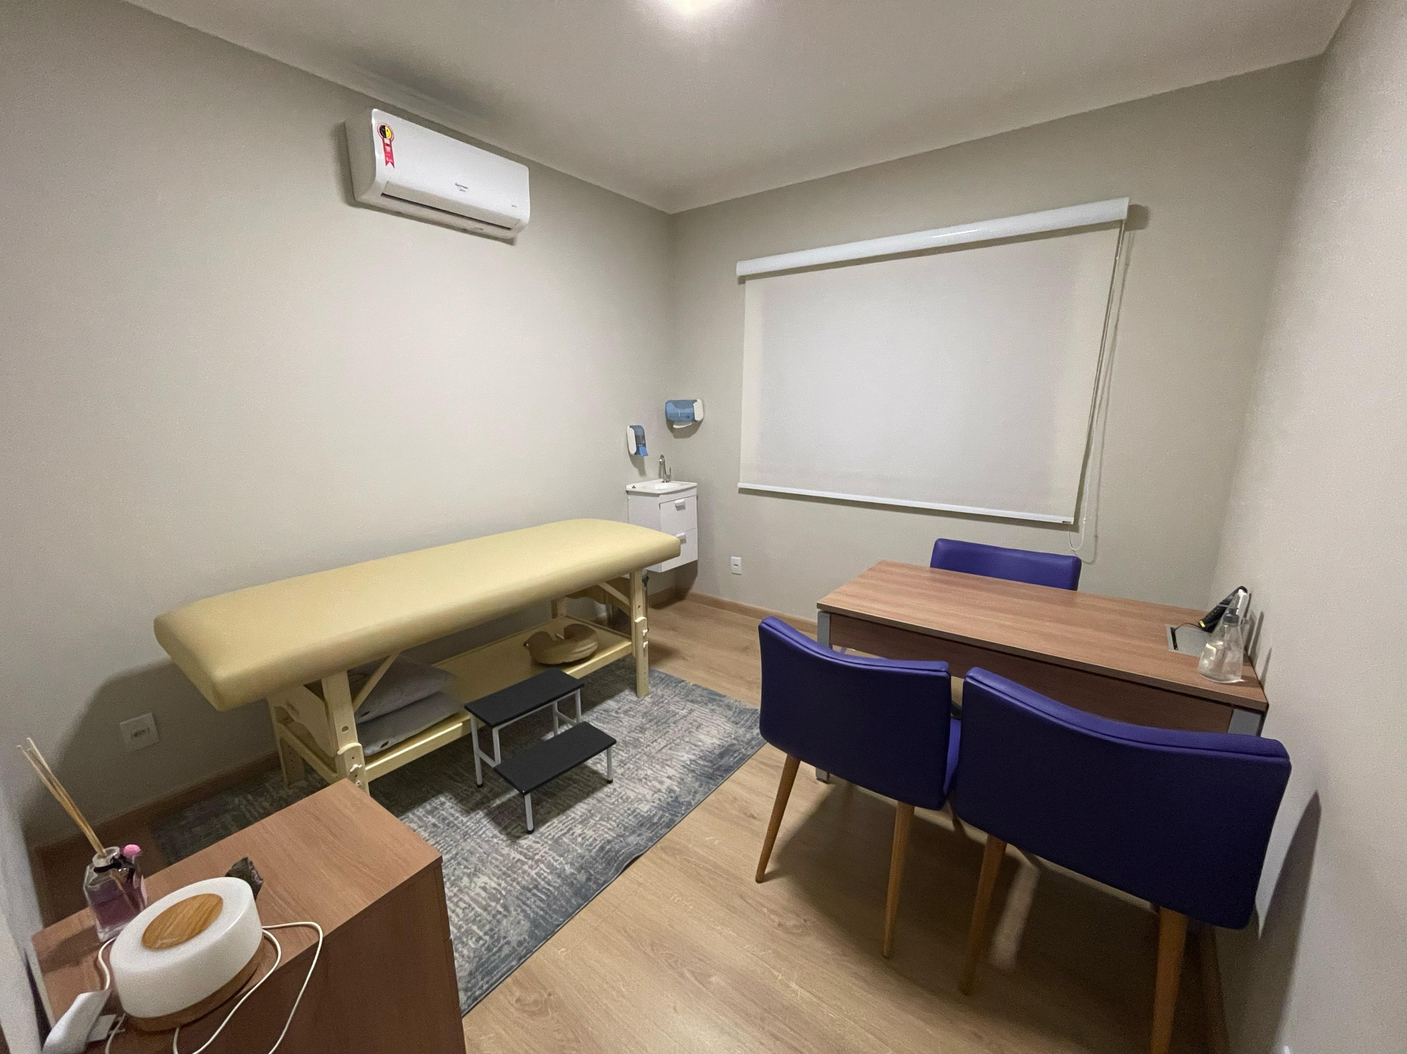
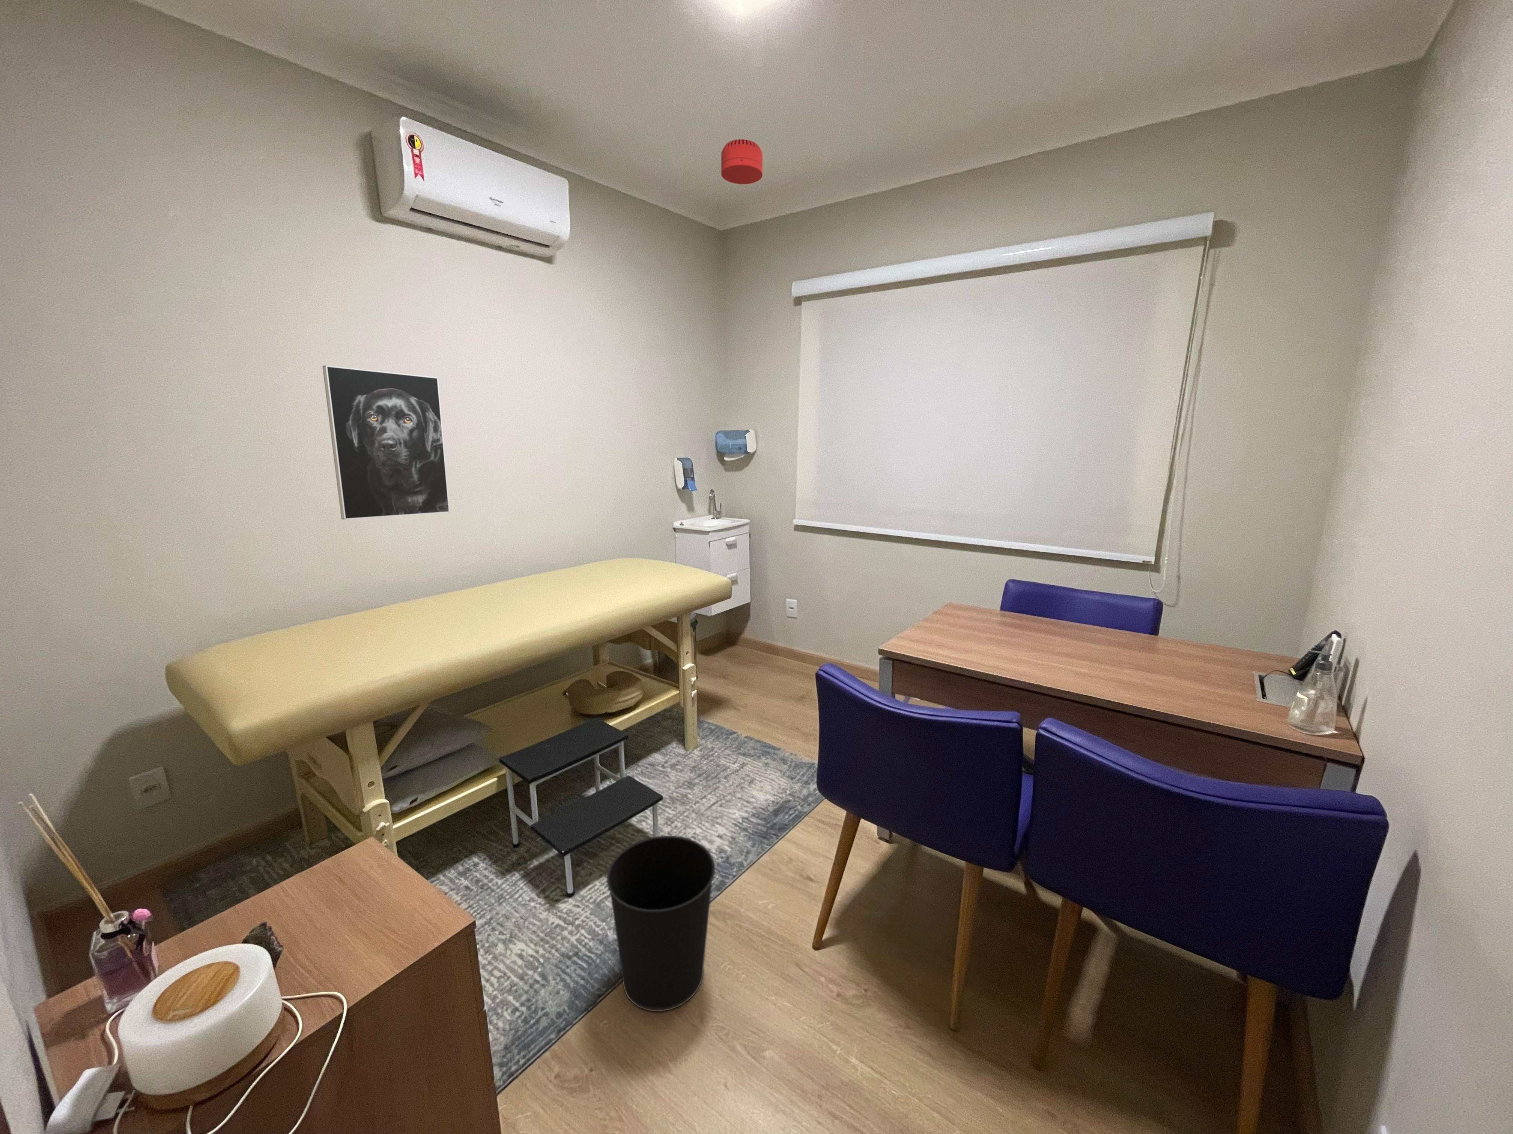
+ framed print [322,364,450,521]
+ wastebasket [606,835,716,1011]
+ smoke detector [721,138,764,185]
